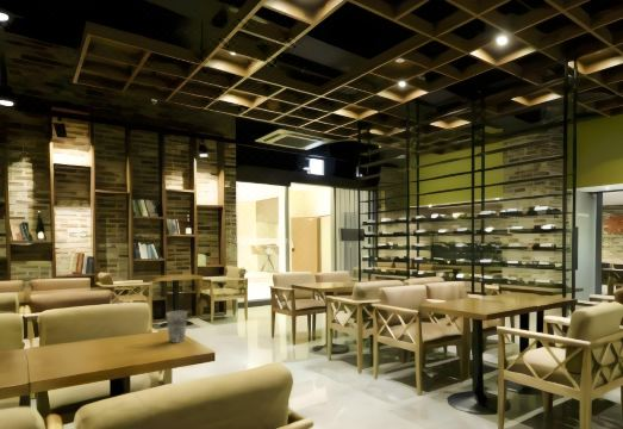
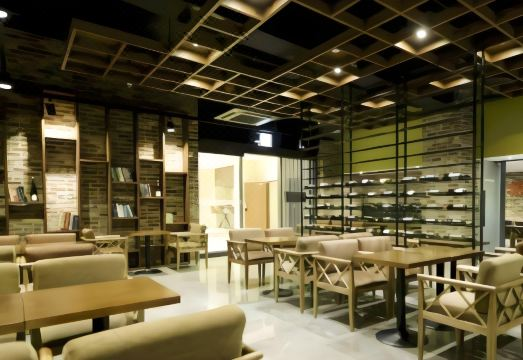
- cup [166,310,188,344]
